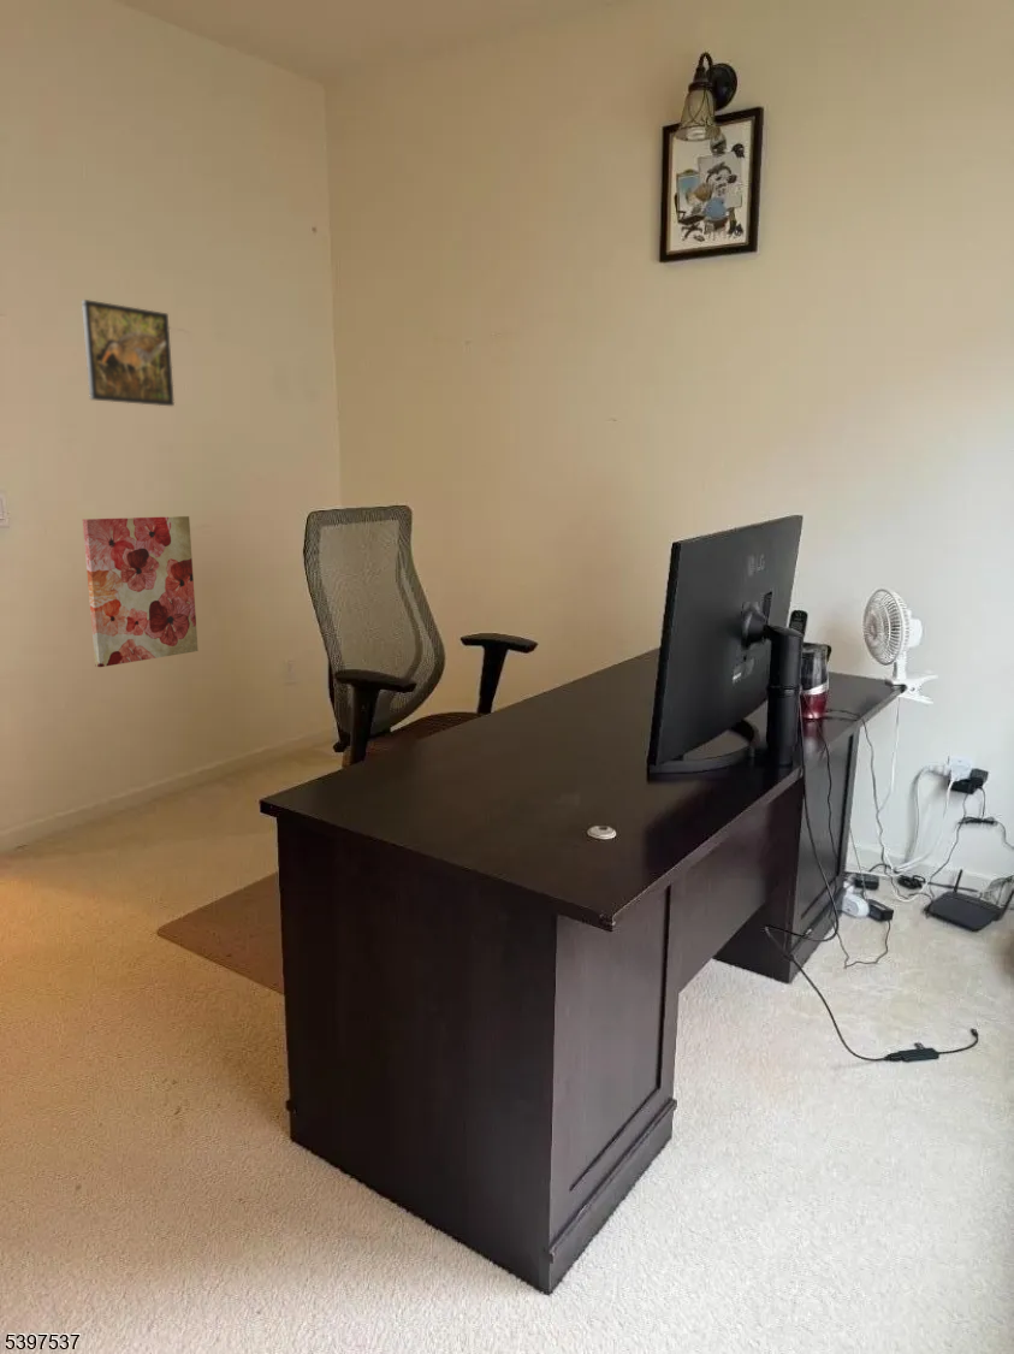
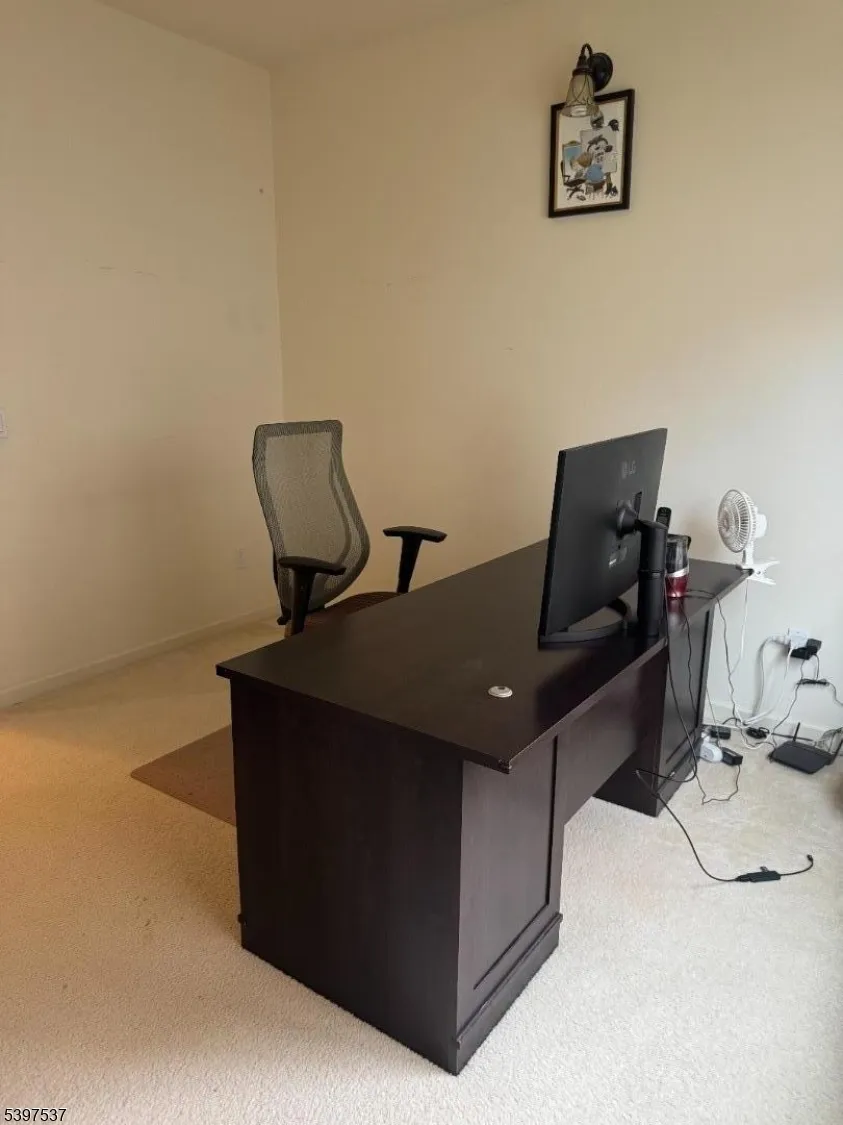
- wall art [82,515,200,668]
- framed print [81,298,176,407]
